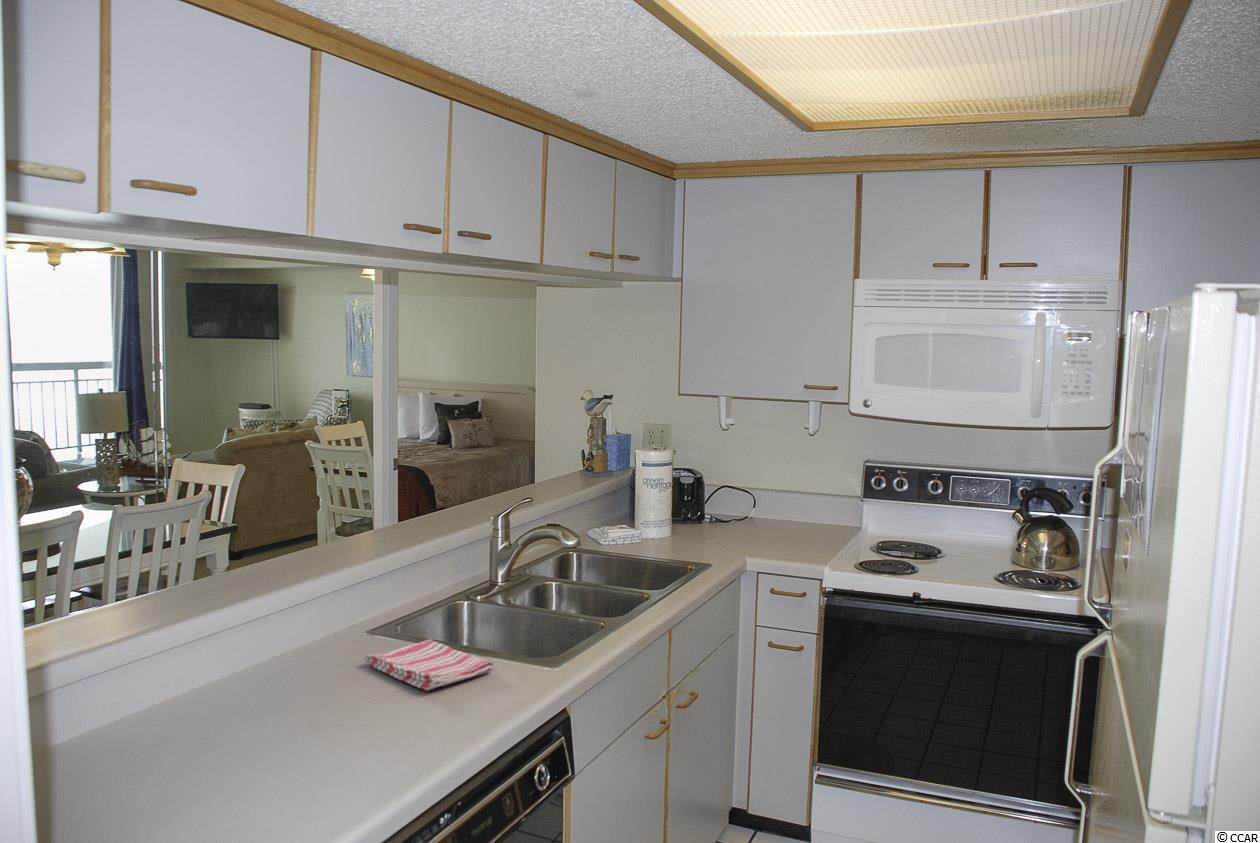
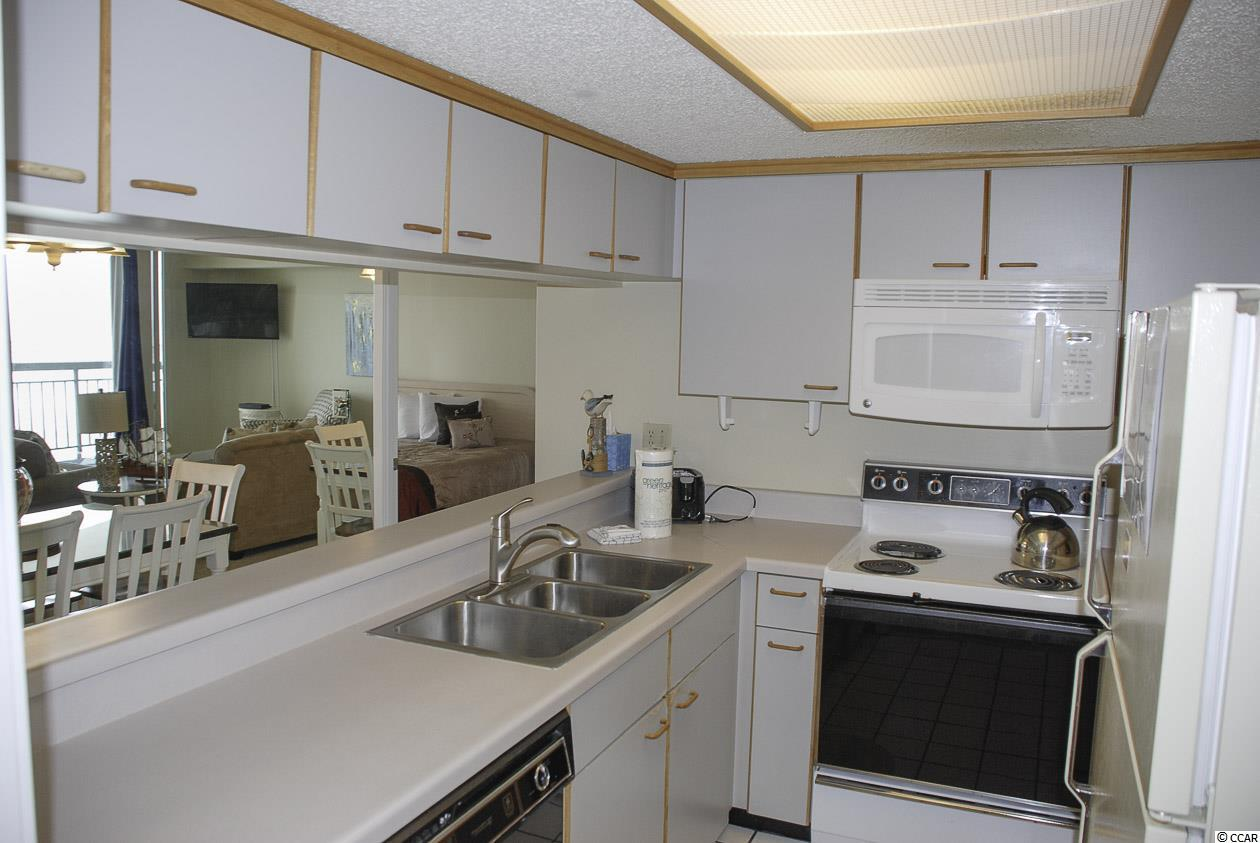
- dish towel [363,638,495,691]
